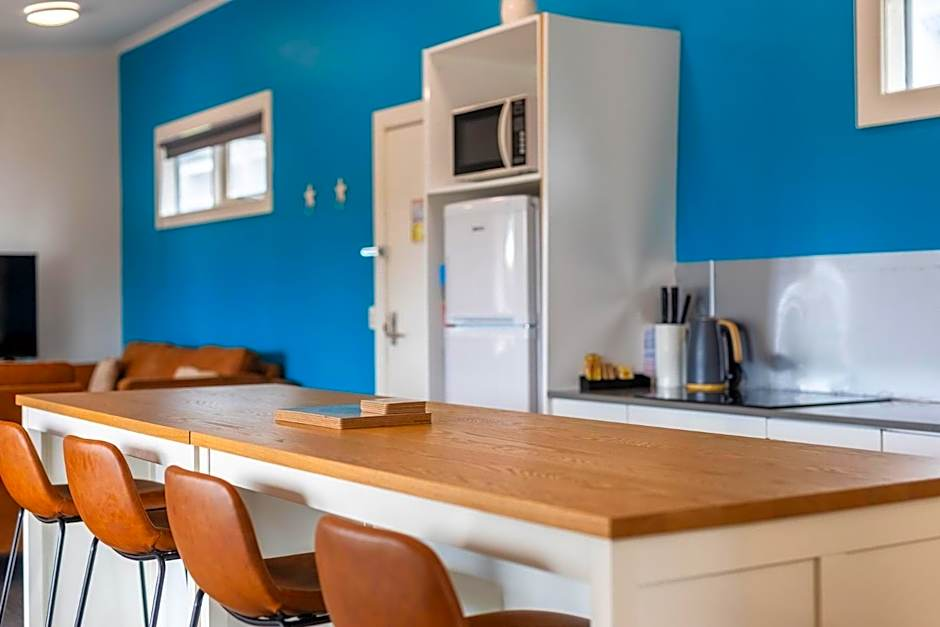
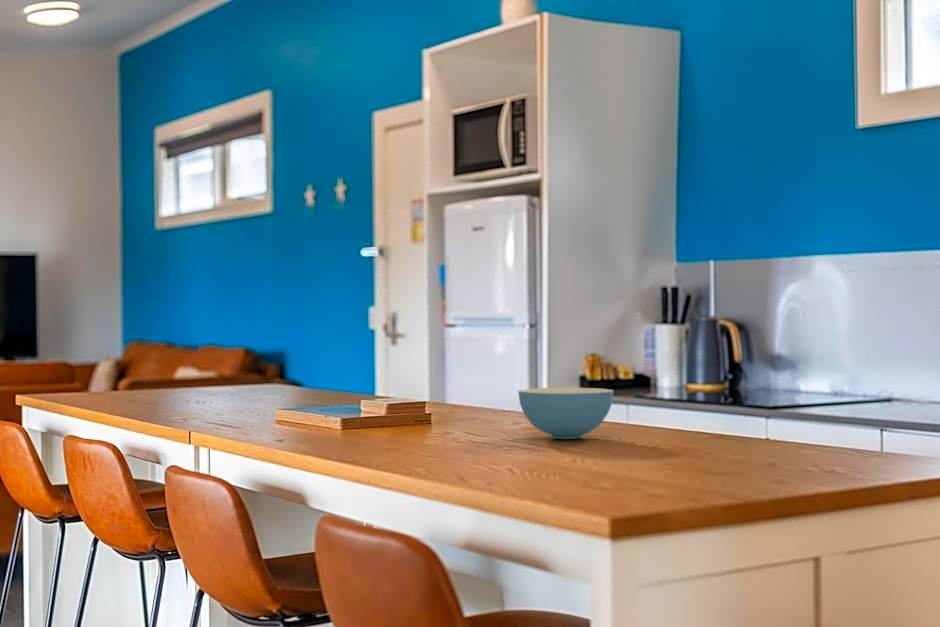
+ cereal bowl [517,387,615,440]
